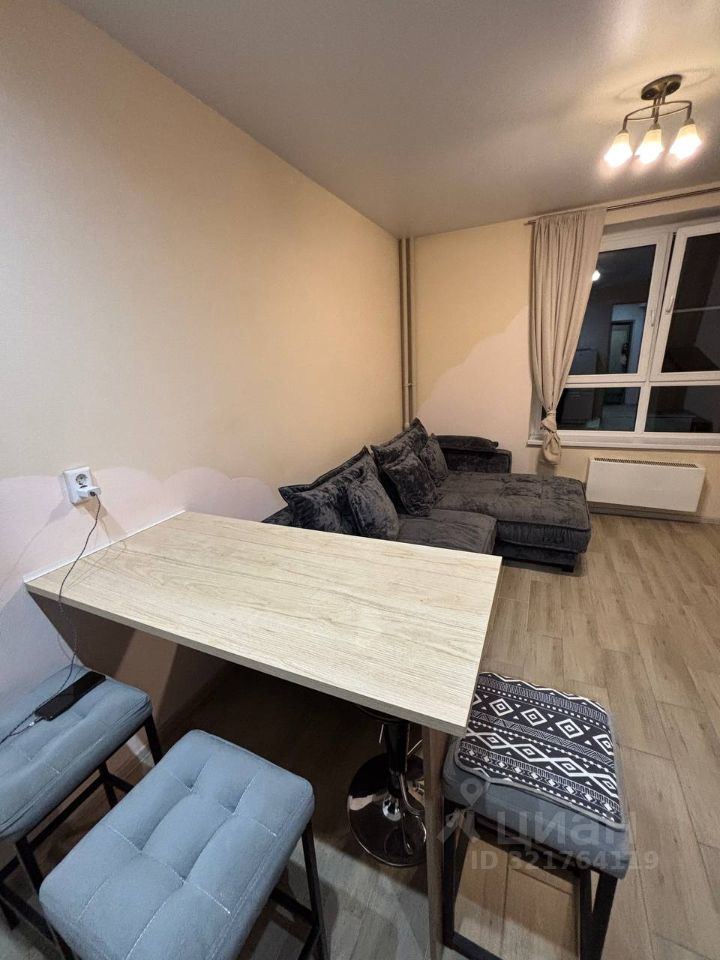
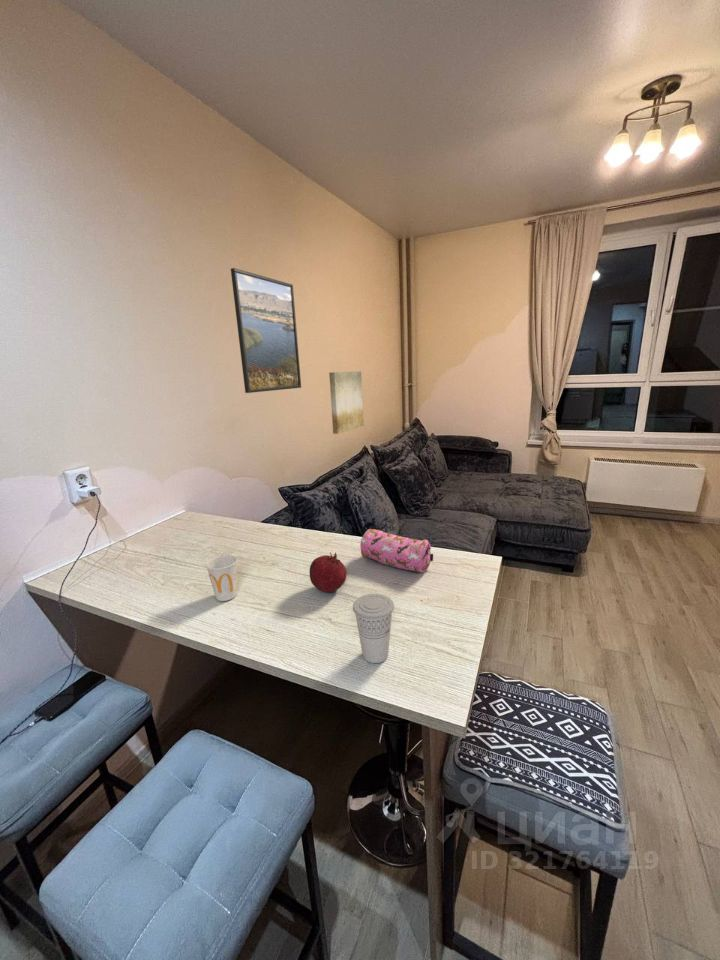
+ fruit [309,552,348,593]
+ cup [205,554,238,602]
+ cup [352,593,395,664]
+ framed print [230,267,302,394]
+ wall art [328,370,364,435]
+ pencil case [360,528,434,574]
